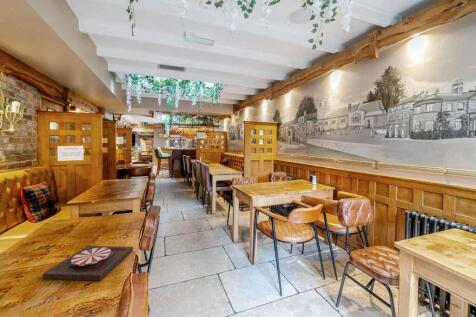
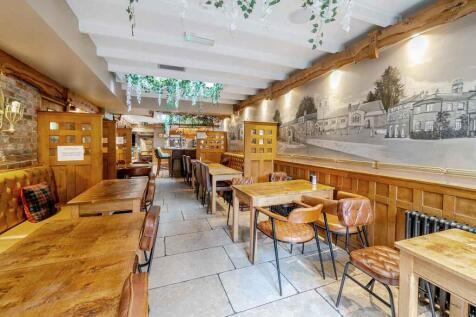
- plate [42,245,134,282]
